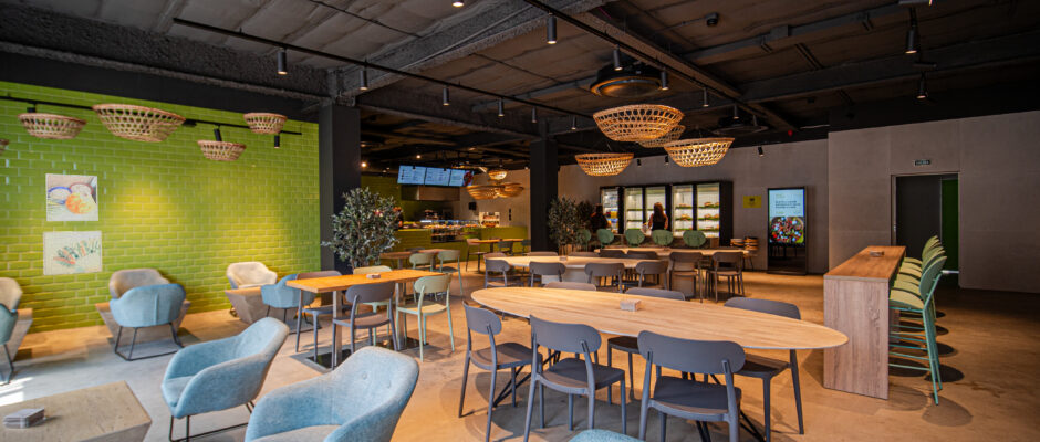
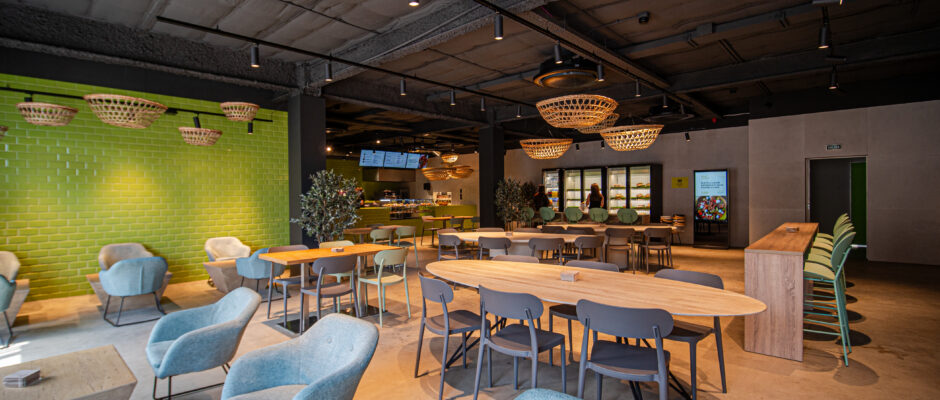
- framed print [45,173,98,222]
- wall art [42,230,103,276]
